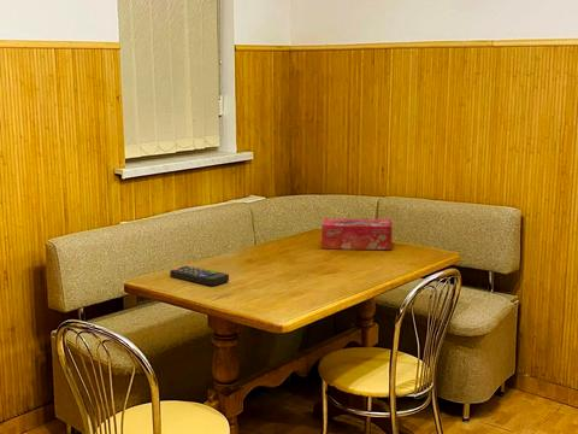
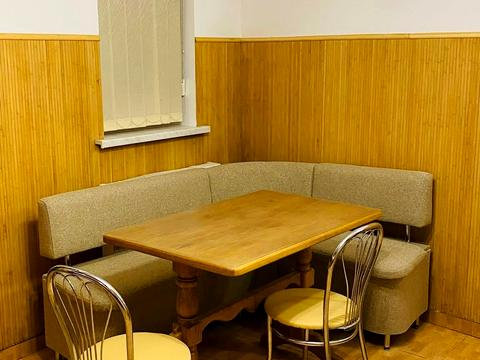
- tissue box [320,218,393,251]
- remote control [169,265,230,287]
